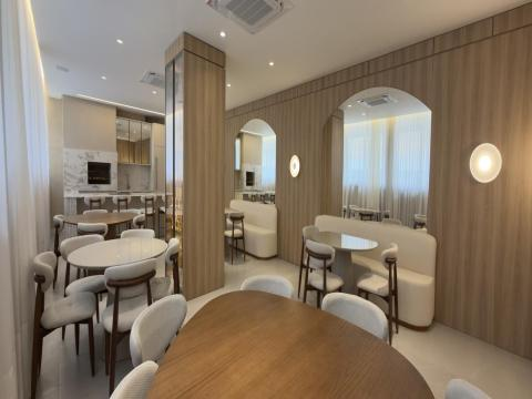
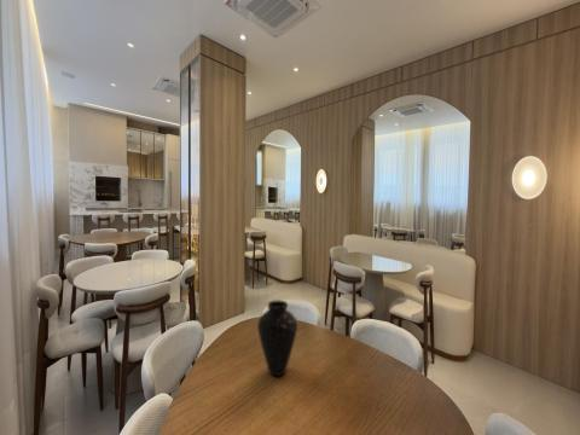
+ vase [256,298,298,377]
